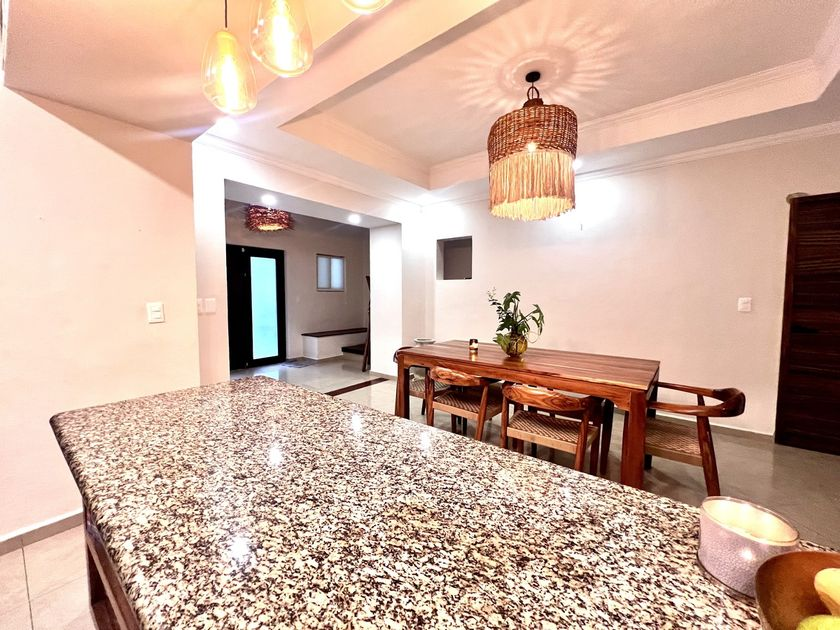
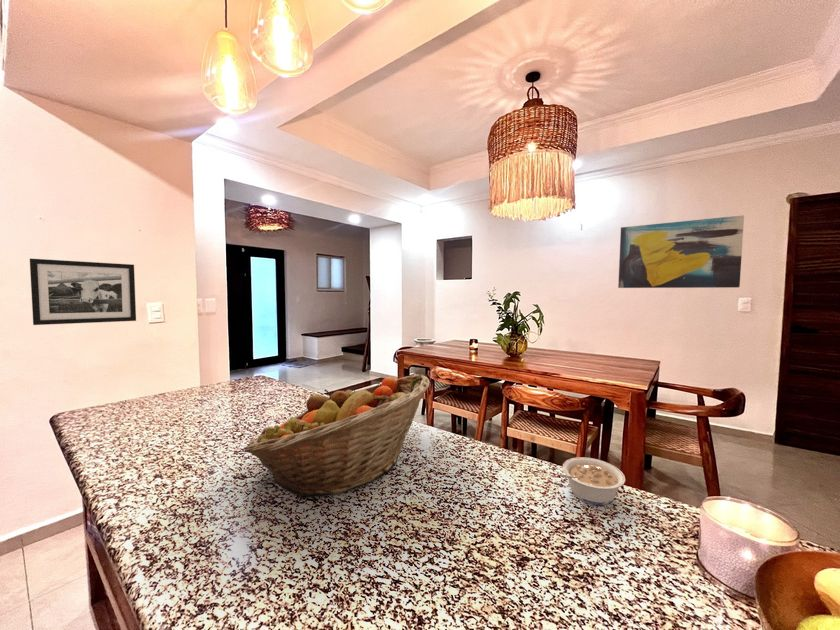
+ wall art [617,214,745,289]
+ legume [558,456,626,506]
+ picture frame [29,258,137,326]
+ fruit basket [243,374,431,500]
